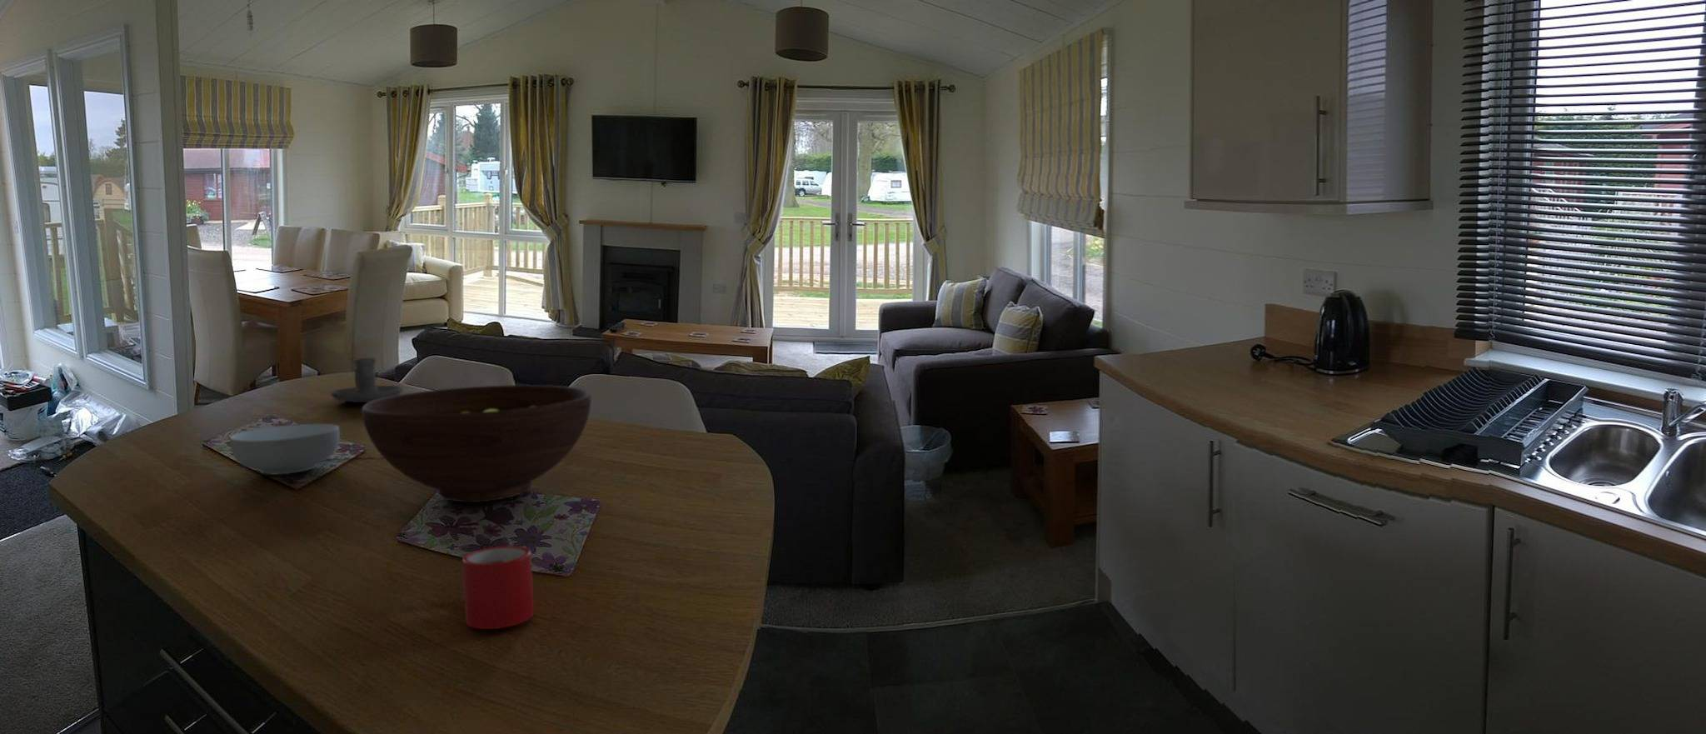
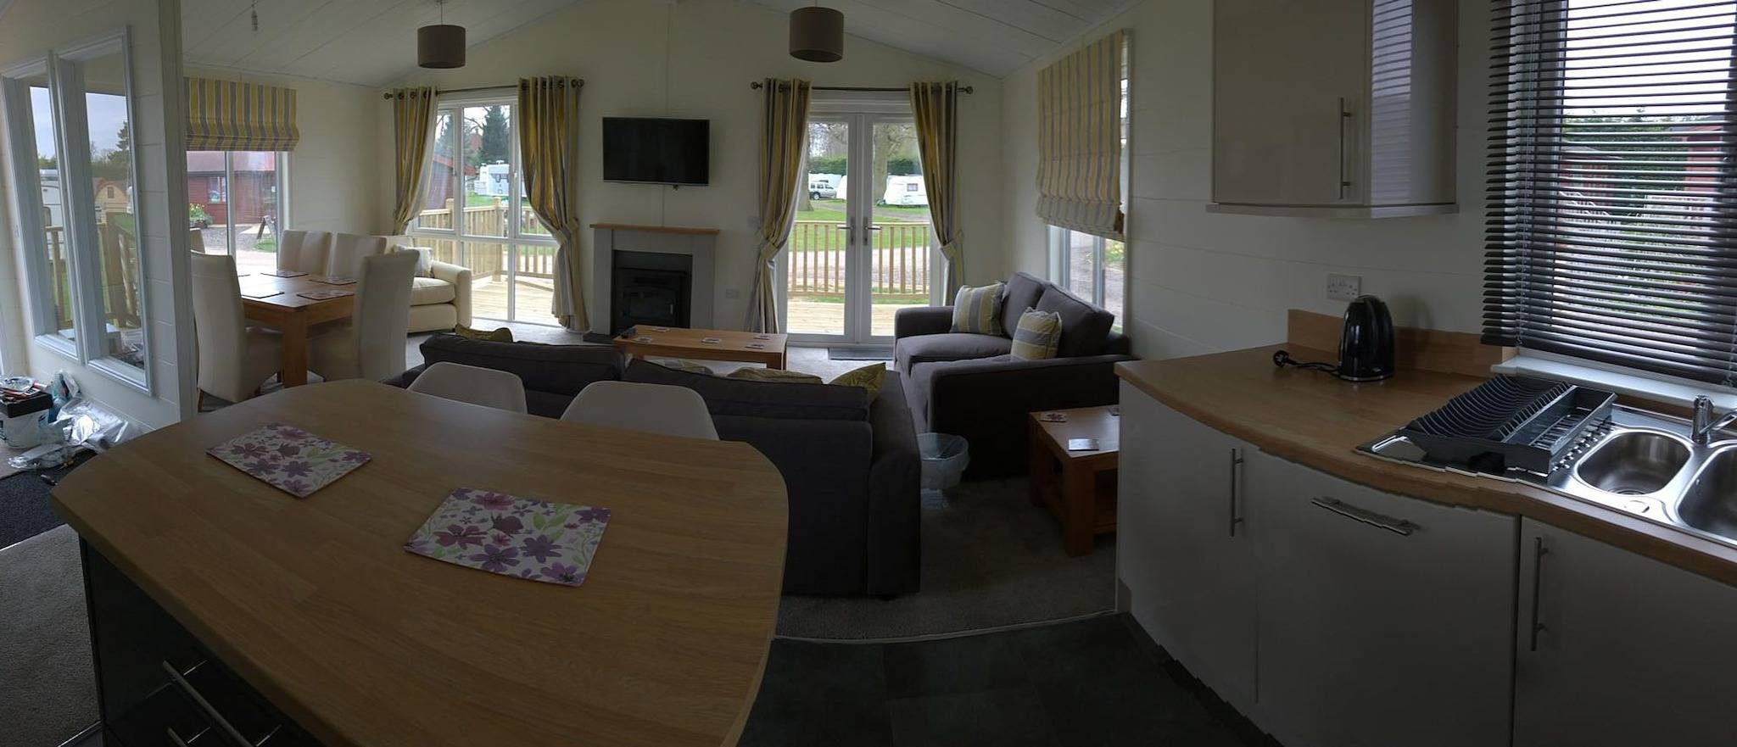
- candle holder [330,358,404,403]
- mug [461,545,535,630]
- fruit bowl [361,384,592,503]
- cereal bowl [230,423,341,475]
